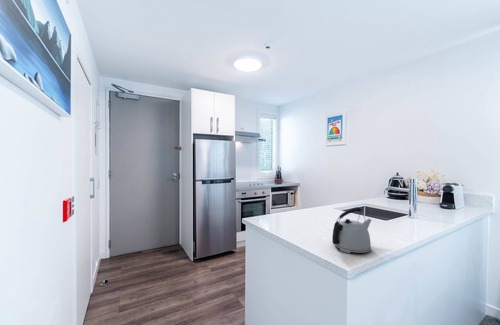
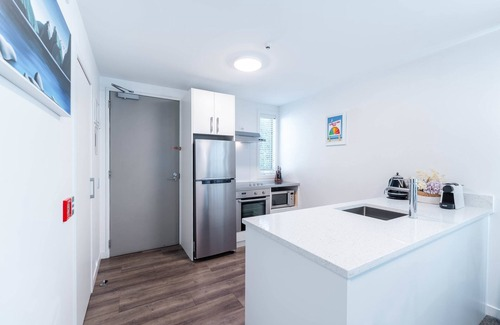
- kettle [331,206,372,254]
